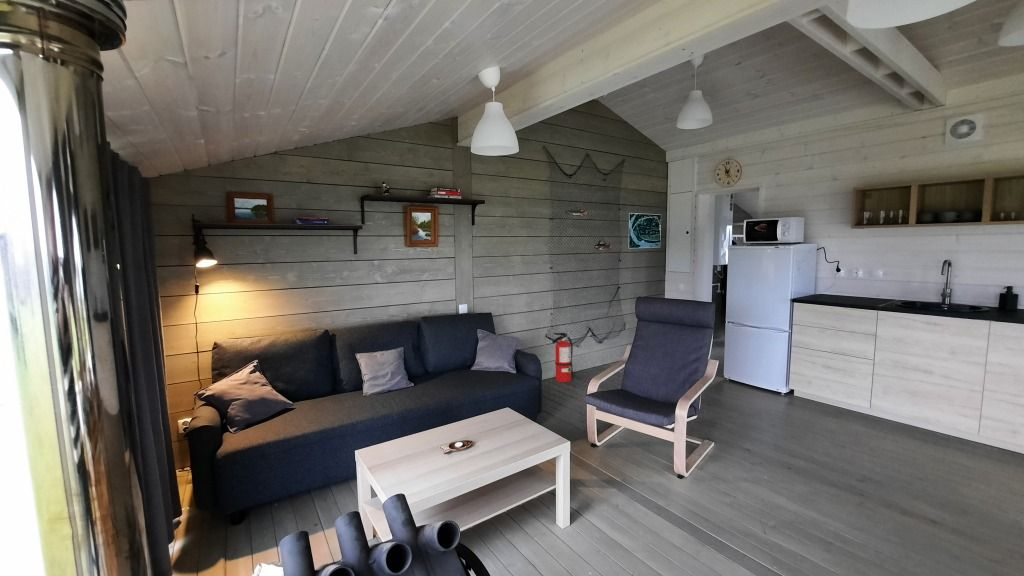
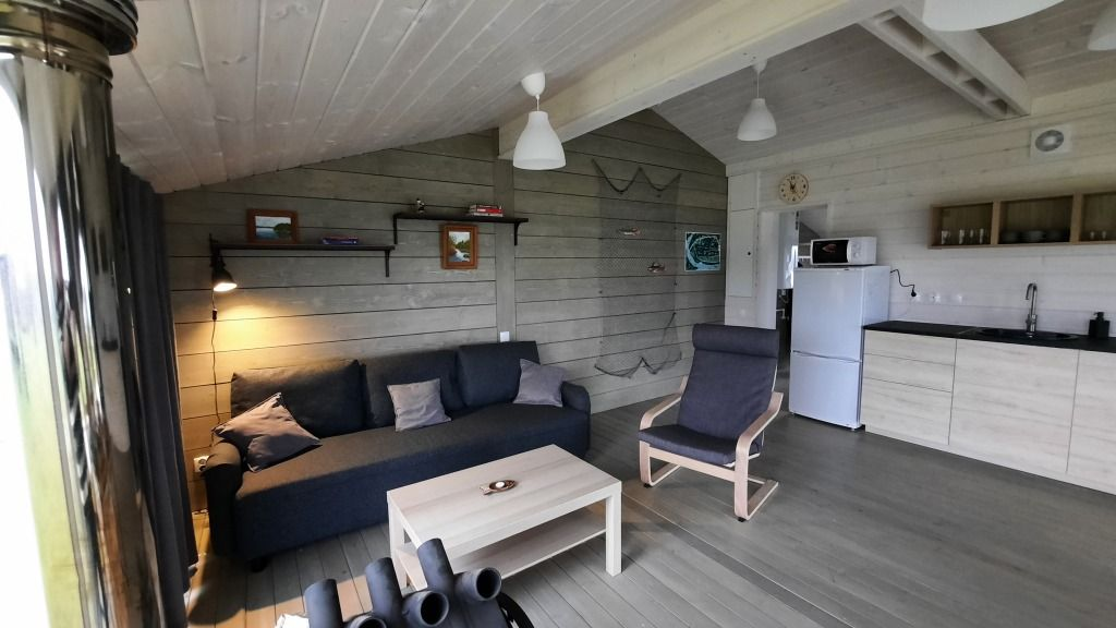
- fire extinguisher [551,332,574,383]
